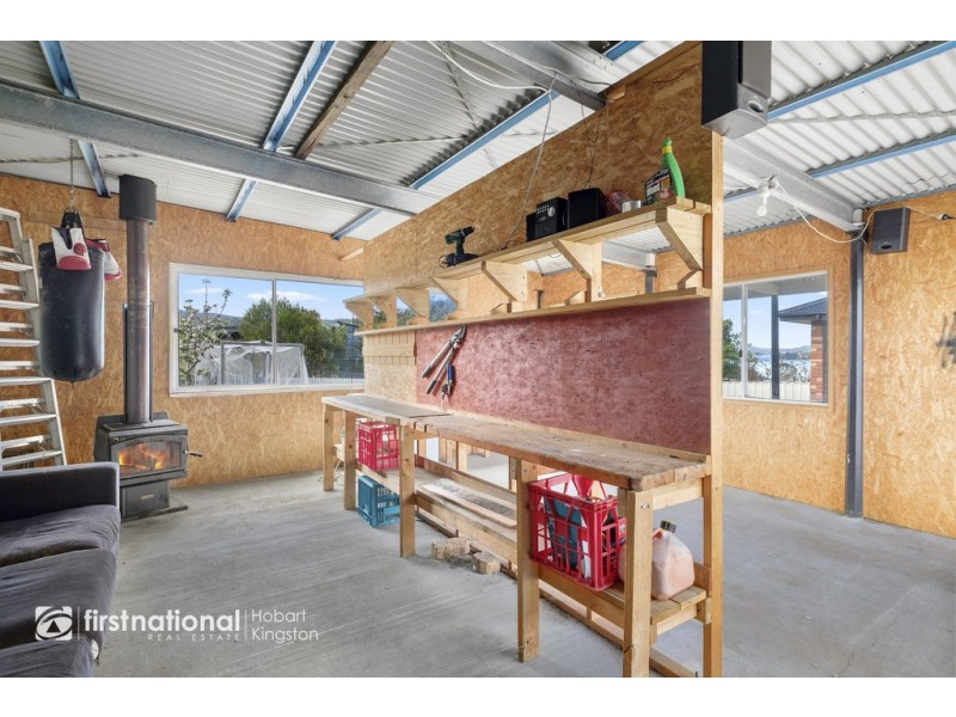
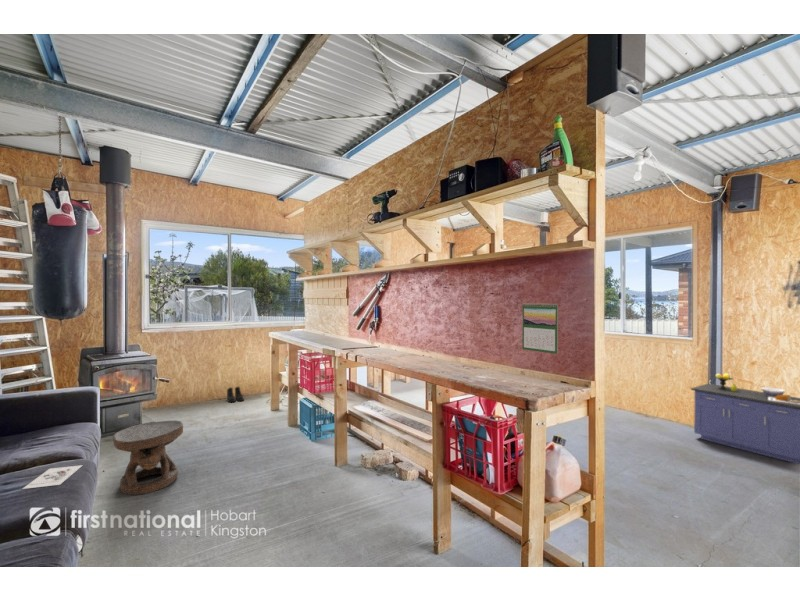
+ carved stool [112,420,184,496]
+ boots [226,385,245,403]
+ calendar [522,302,559,355]
+ storage cabinet [690,372,800,465]
+ architectural model [22,464,84,490]
